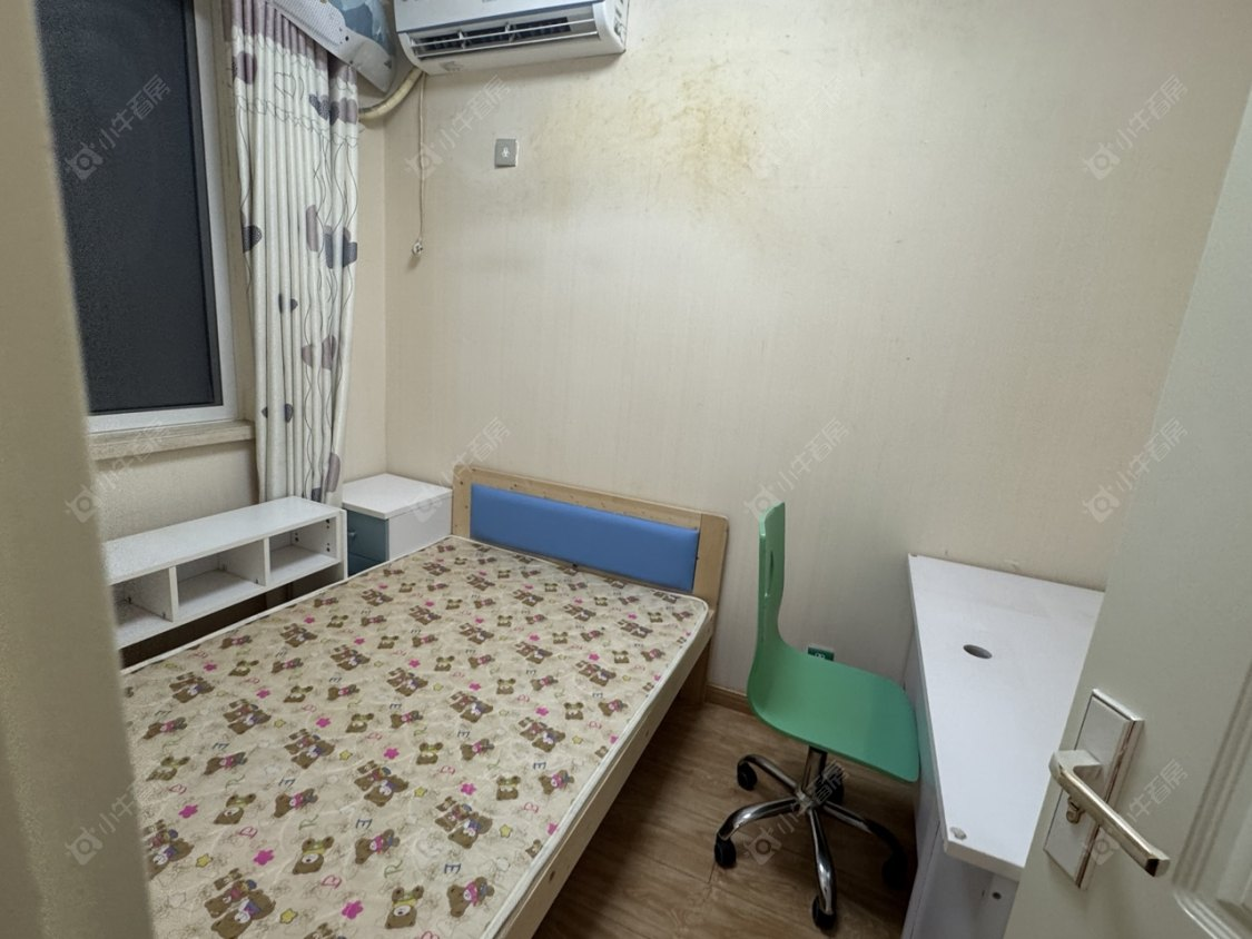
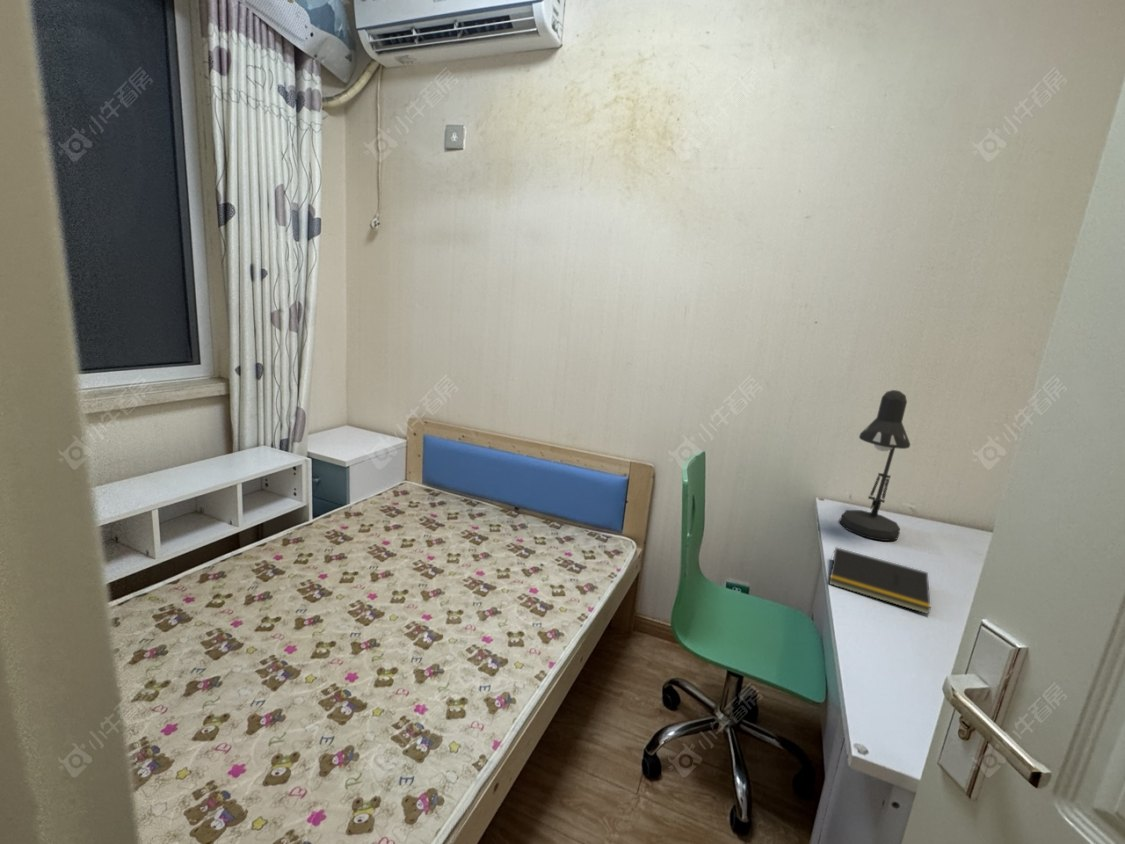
+ desk lamp [839,389,911,542]
+ notepad [828,546,932,615]
